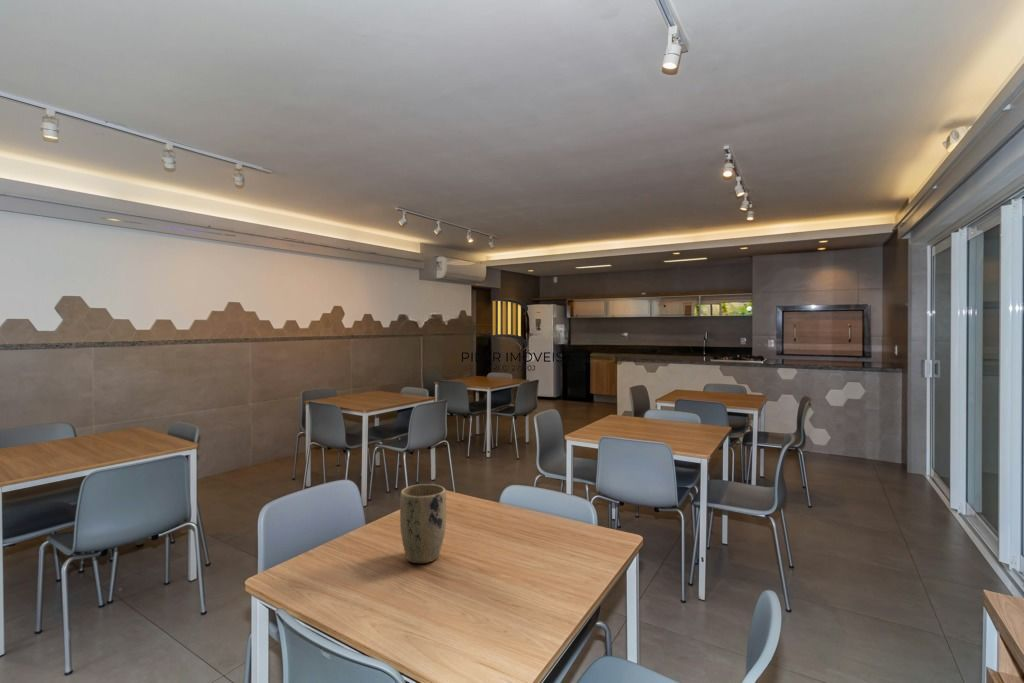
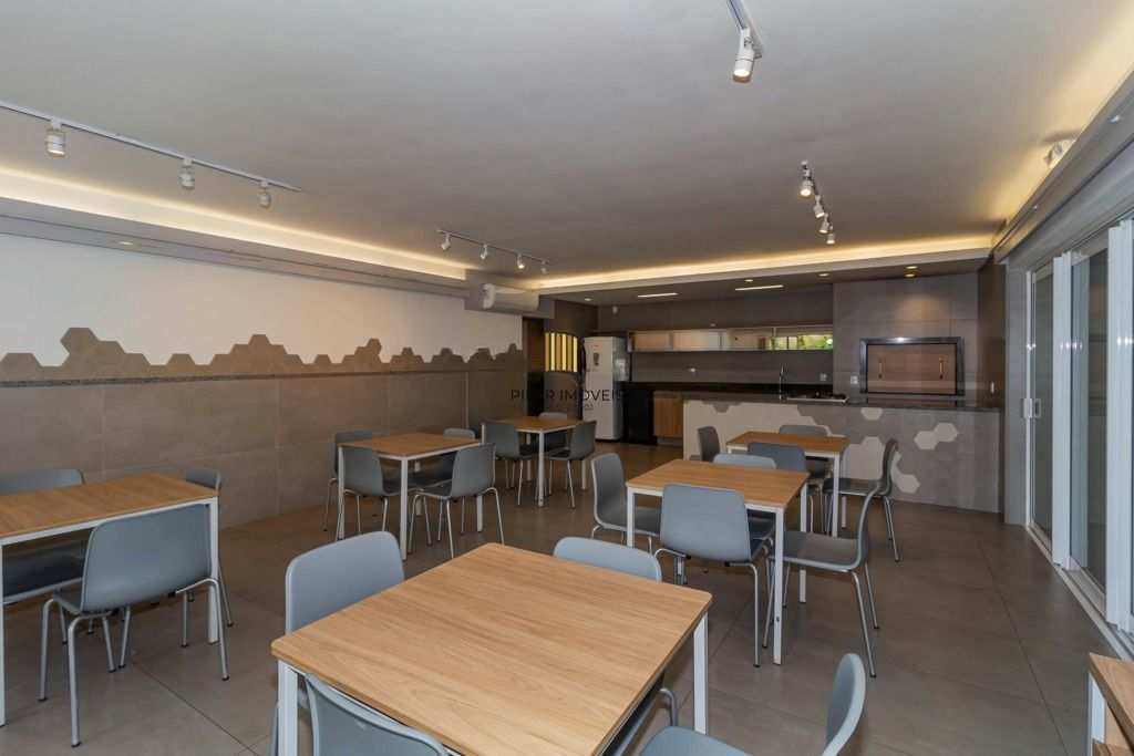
- plant pot [399,483,447,564]
